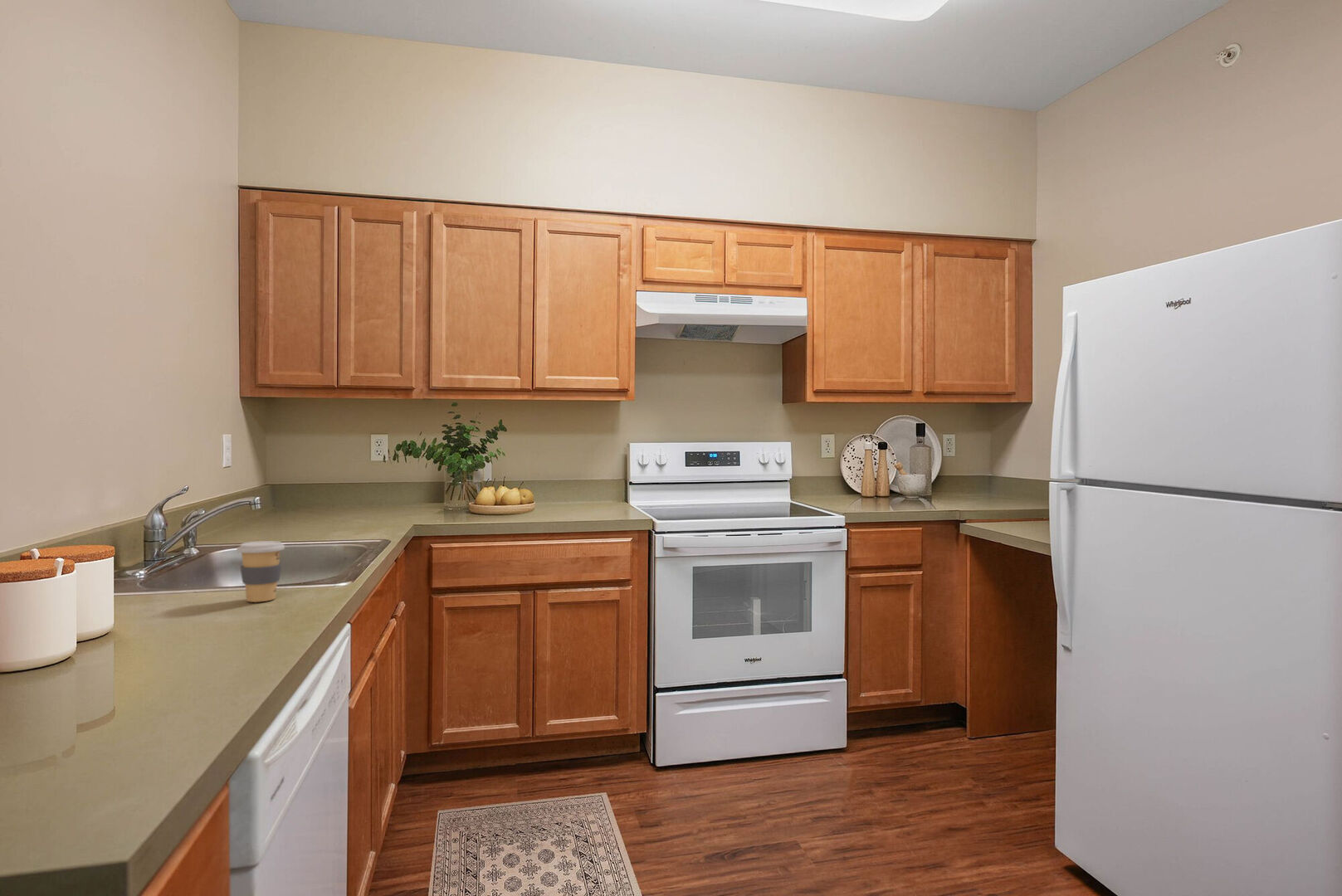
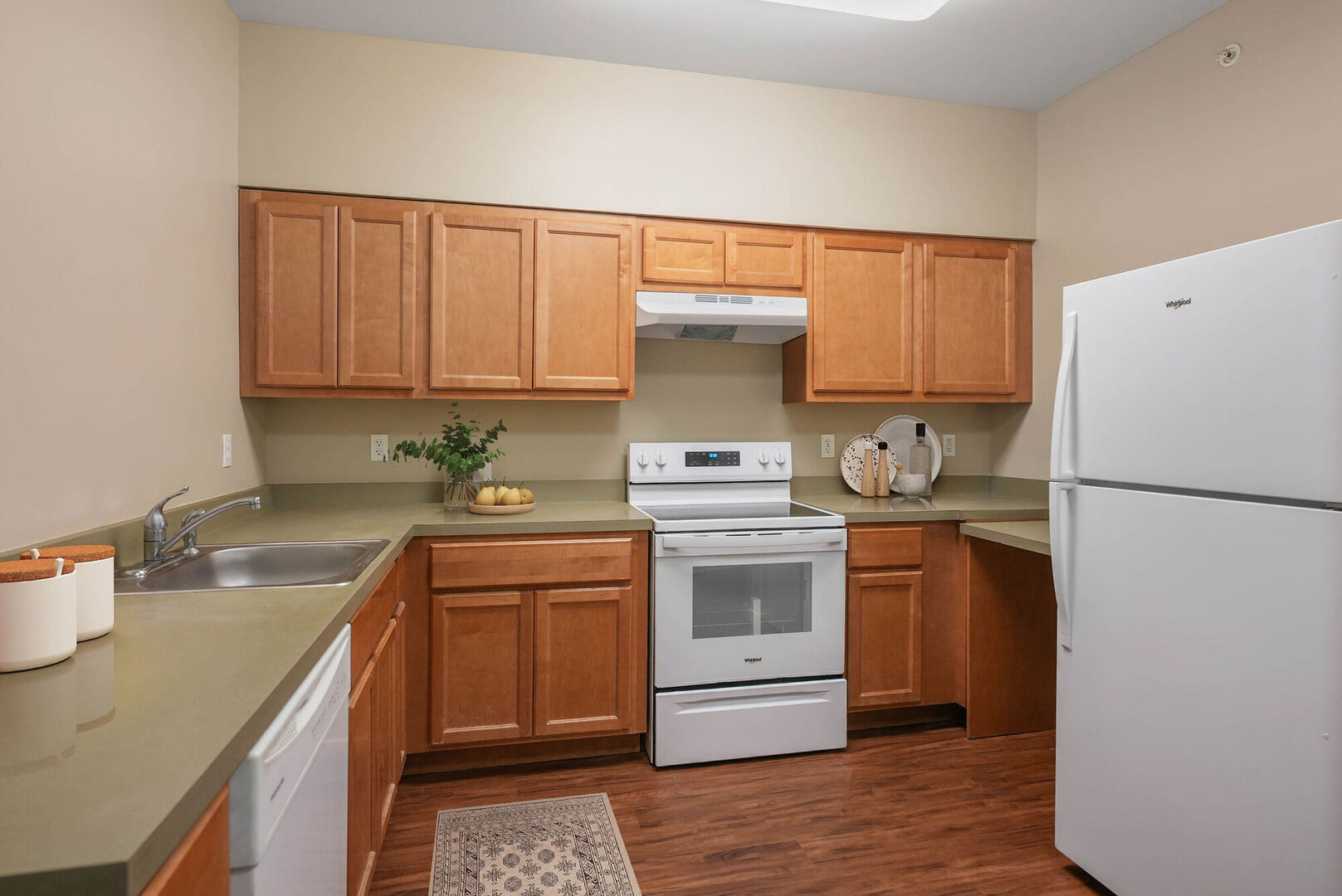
- coffee cup [236,540,285,603]
